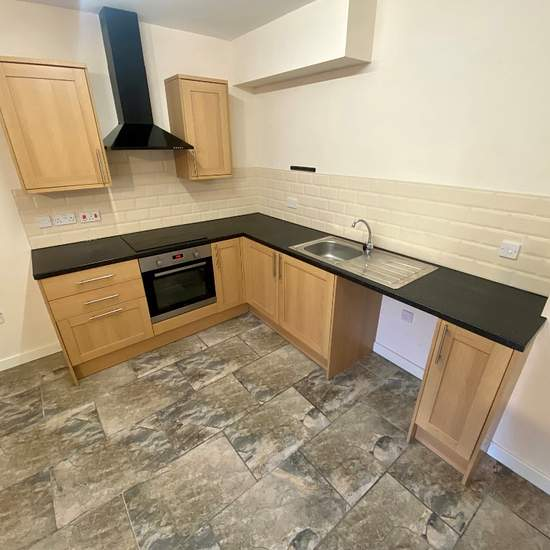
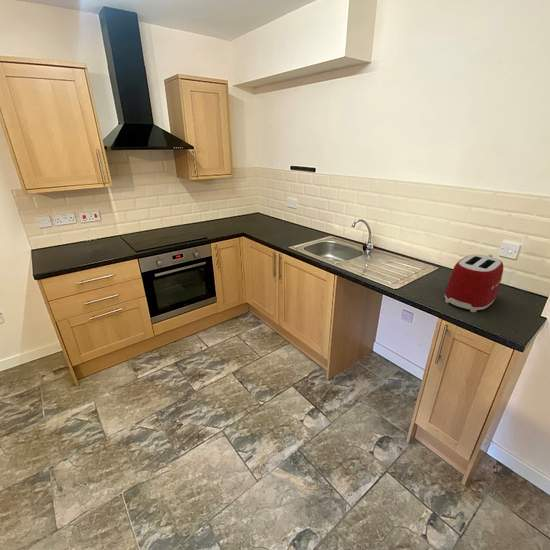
+ toaster [444,253,504,313]
